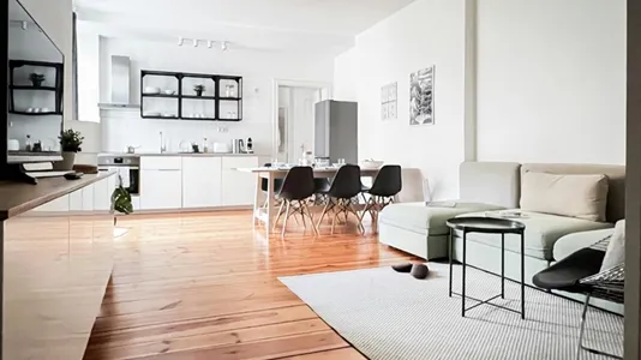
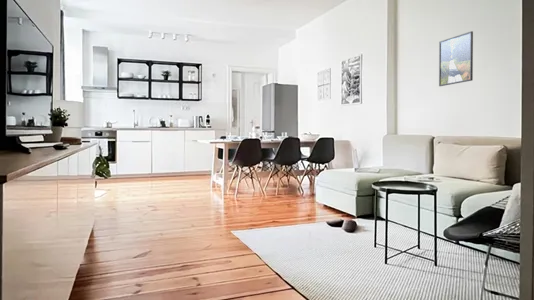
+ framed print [438,30,474,87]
